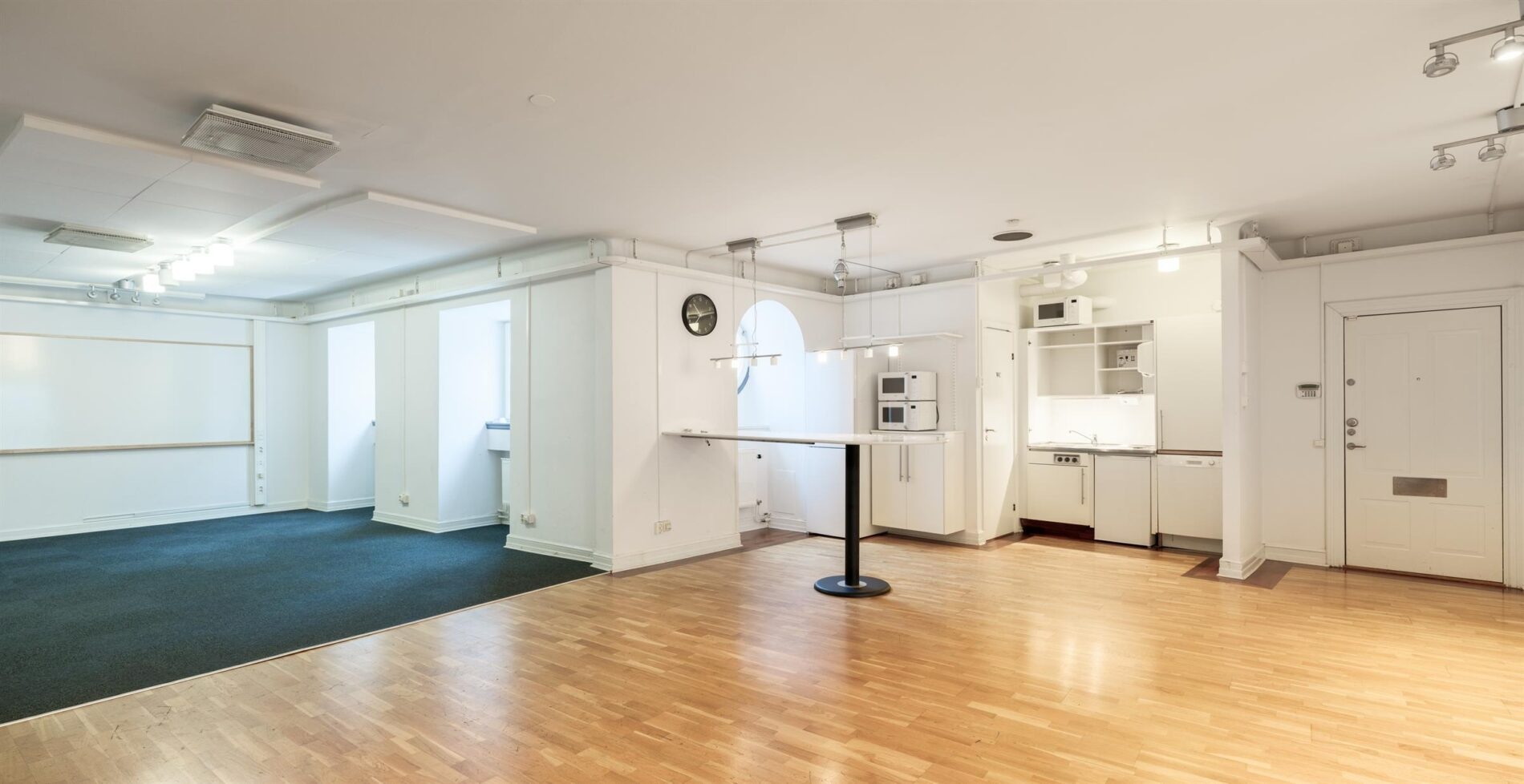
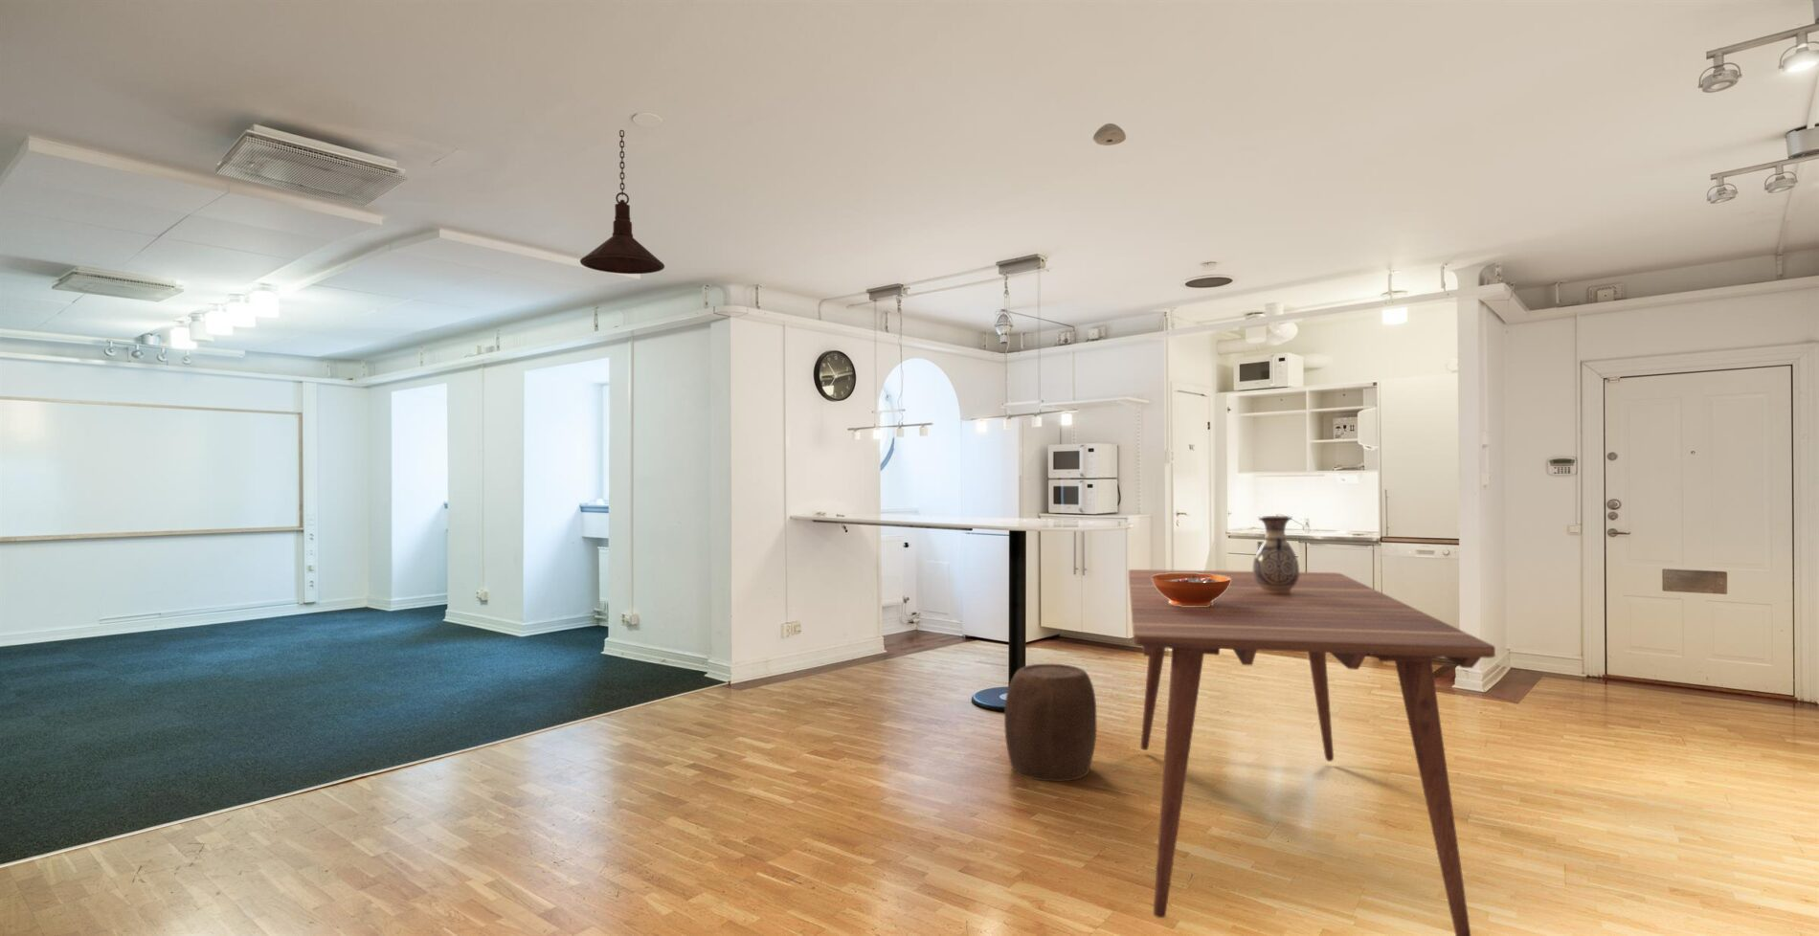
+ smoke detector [1091,123,1127,147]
+ dining table [1128,568,1497,936]
+ pendant light [579,129,665,275]
+ stool [1004,664,1097,782]
+ decorative bowl [1152,573,1232,605]
+ vase [1252,515,1300,593]
